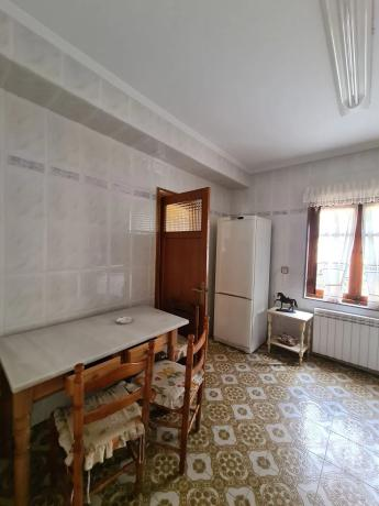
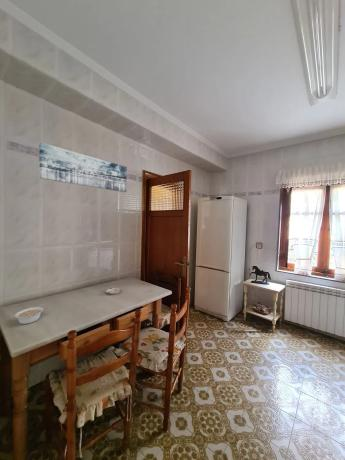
+ legume [14,306,49,325]
+ wall art [38,141,128,193]
